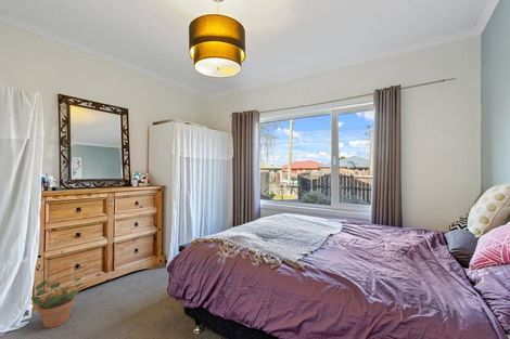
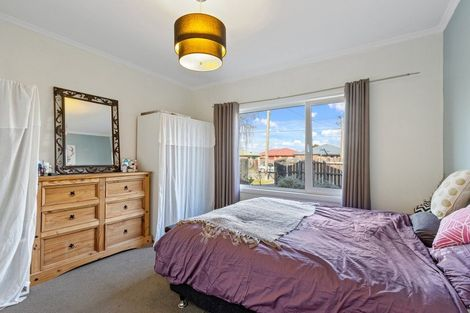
- potted plant [30,275,87,329]
